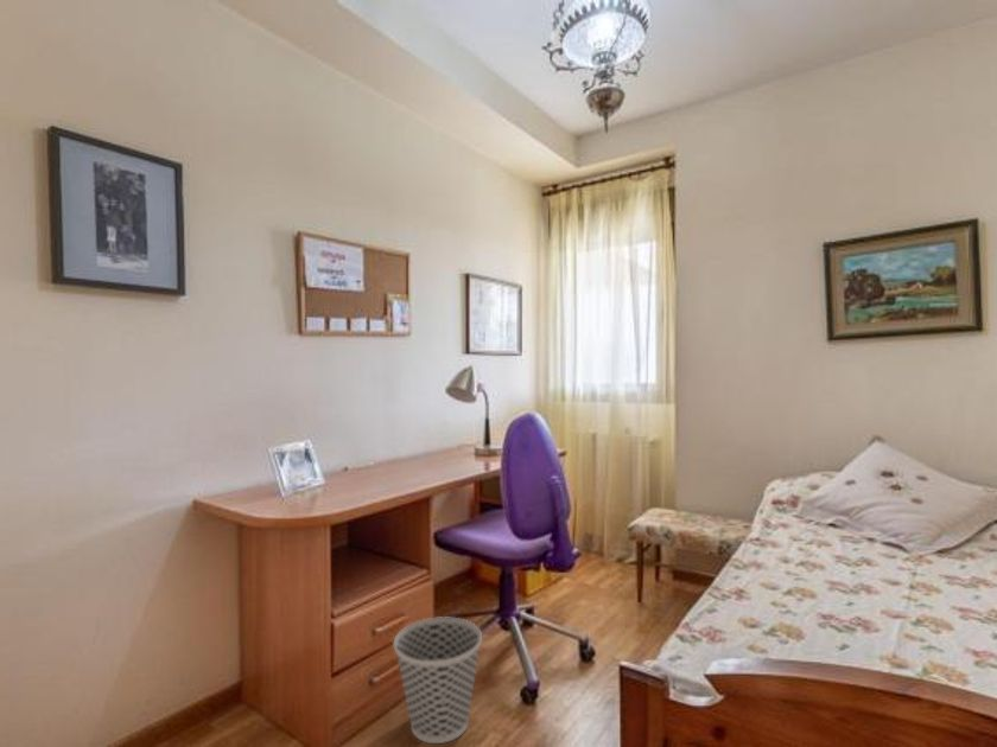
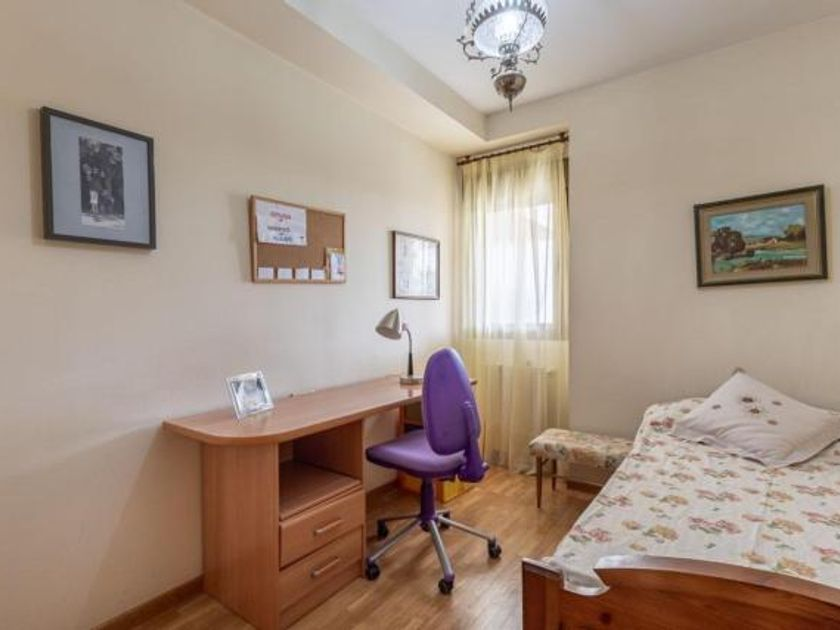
- wastebasket [393,615,483,745]
